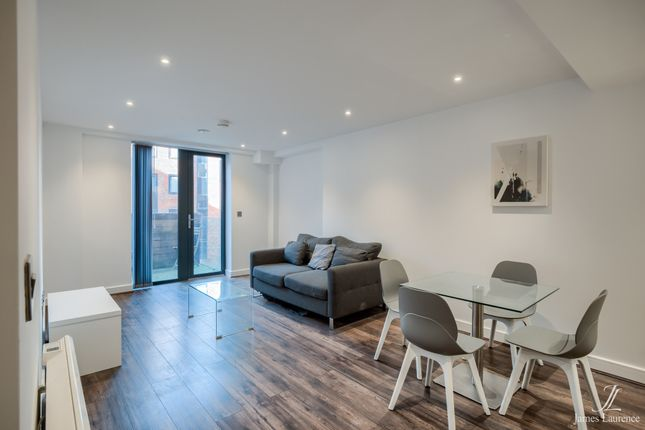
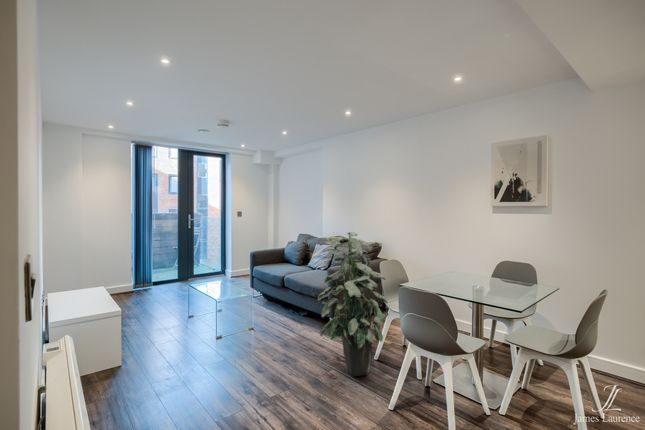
+ indoor plant [317,231,390,377]
